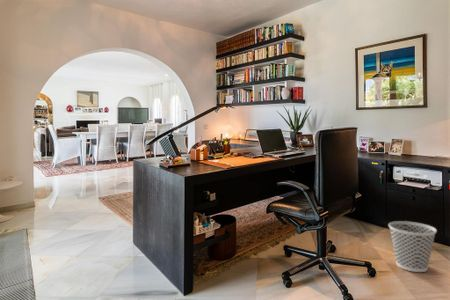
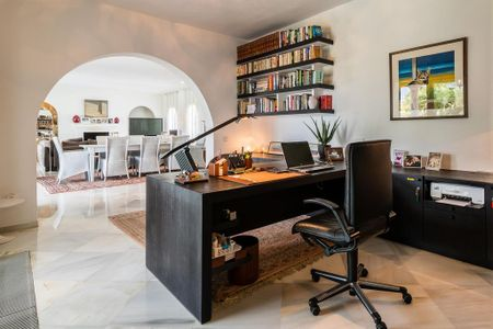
- wastebasket [387,220,438,273]
